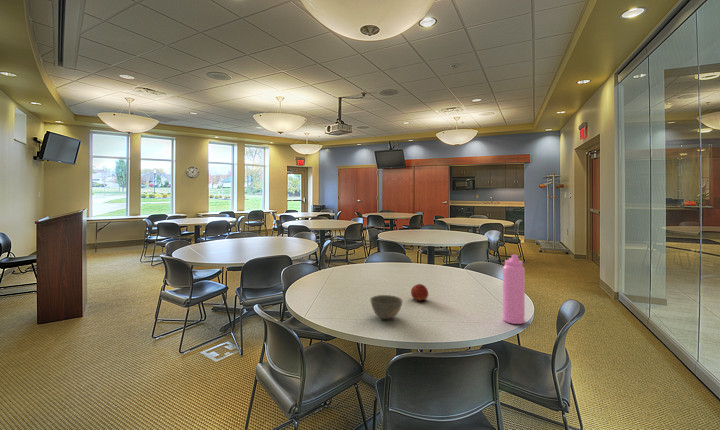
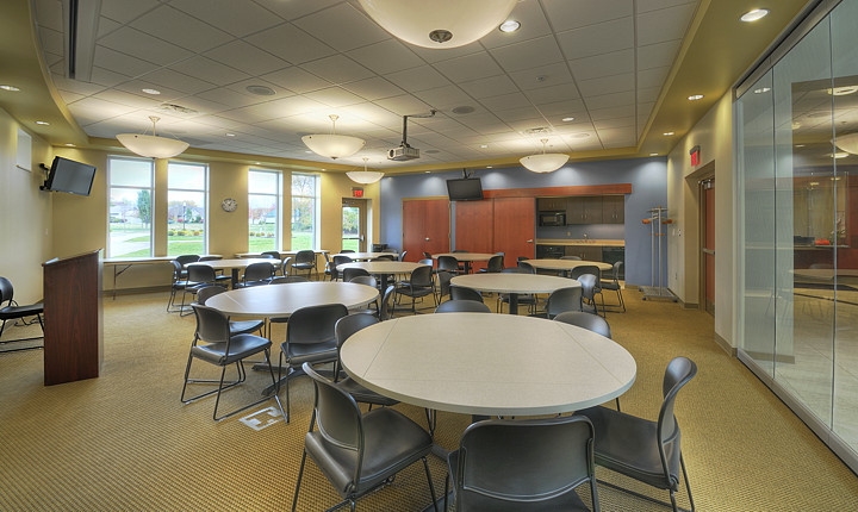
- water bottle [502,254,526,325]
- bowl [369,294,404,320]
- fruit [410,283,429,302]
